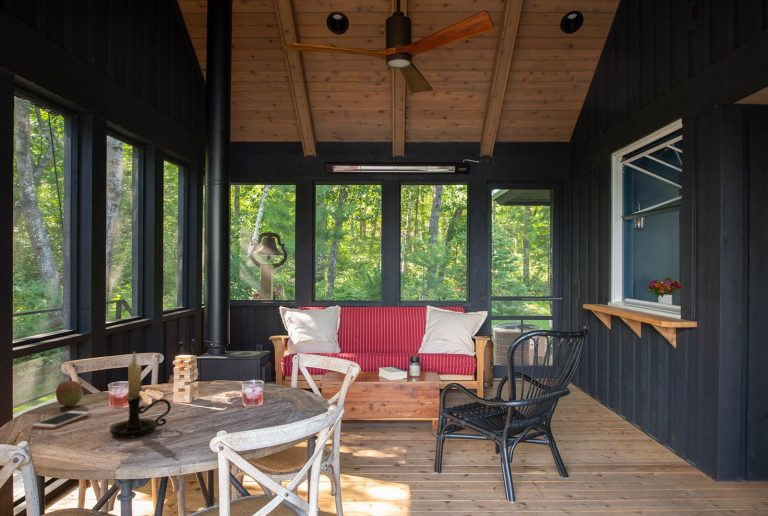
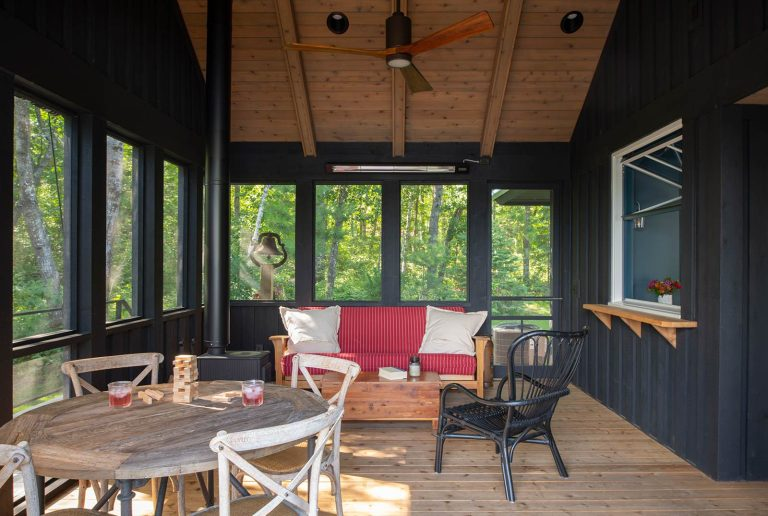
- candle holder [109,350,172,439]
- fruit [55,380,84,407]
- cell phone [31,410,92,430]
